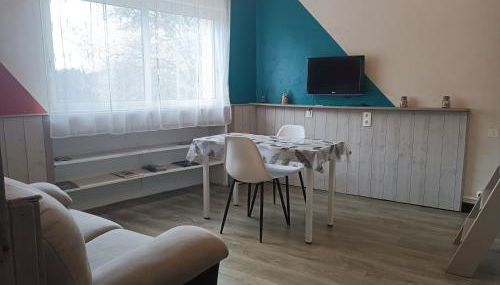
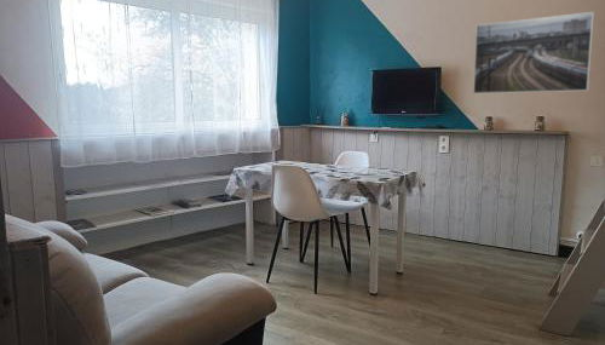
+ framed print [472,11,595,94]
